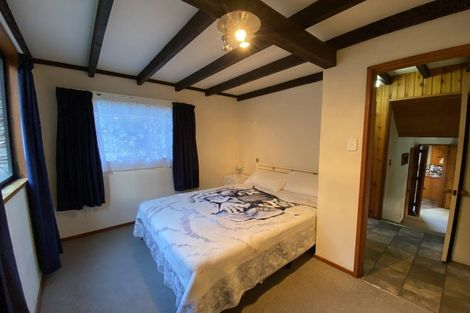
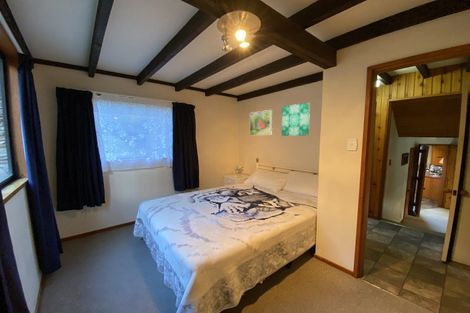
+ wall art [281,102,311,137]
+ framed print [249,109,273,136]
